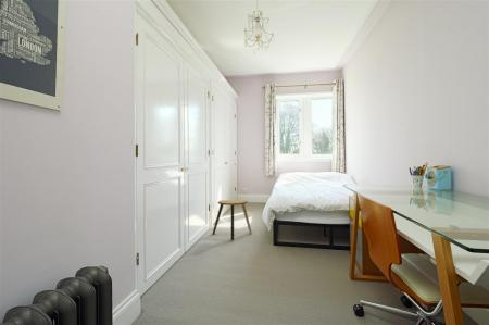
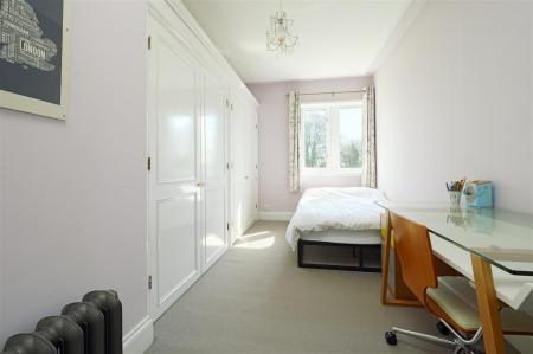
- stool [212,199,253,241]
